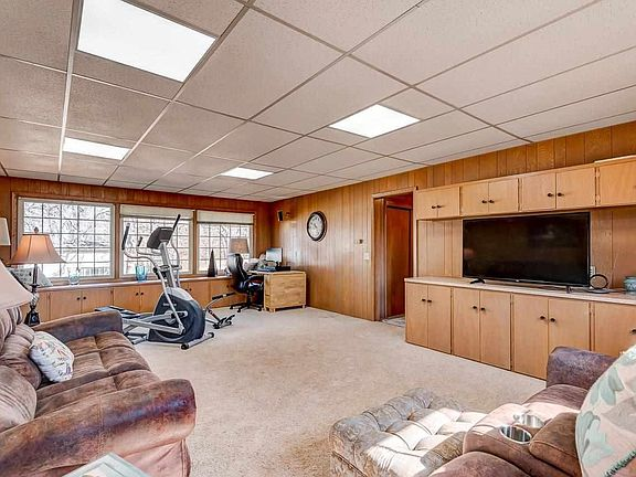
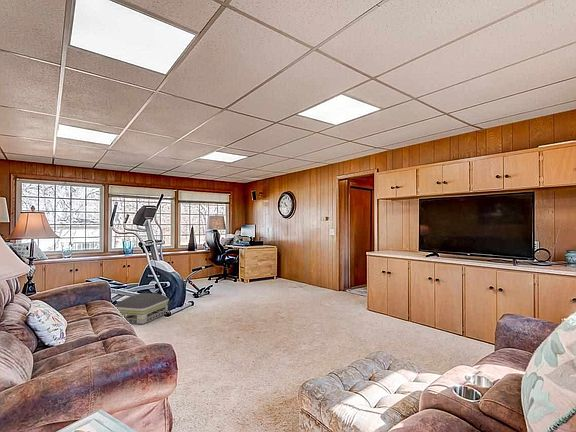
+ air purifier [114,292,170,325]
